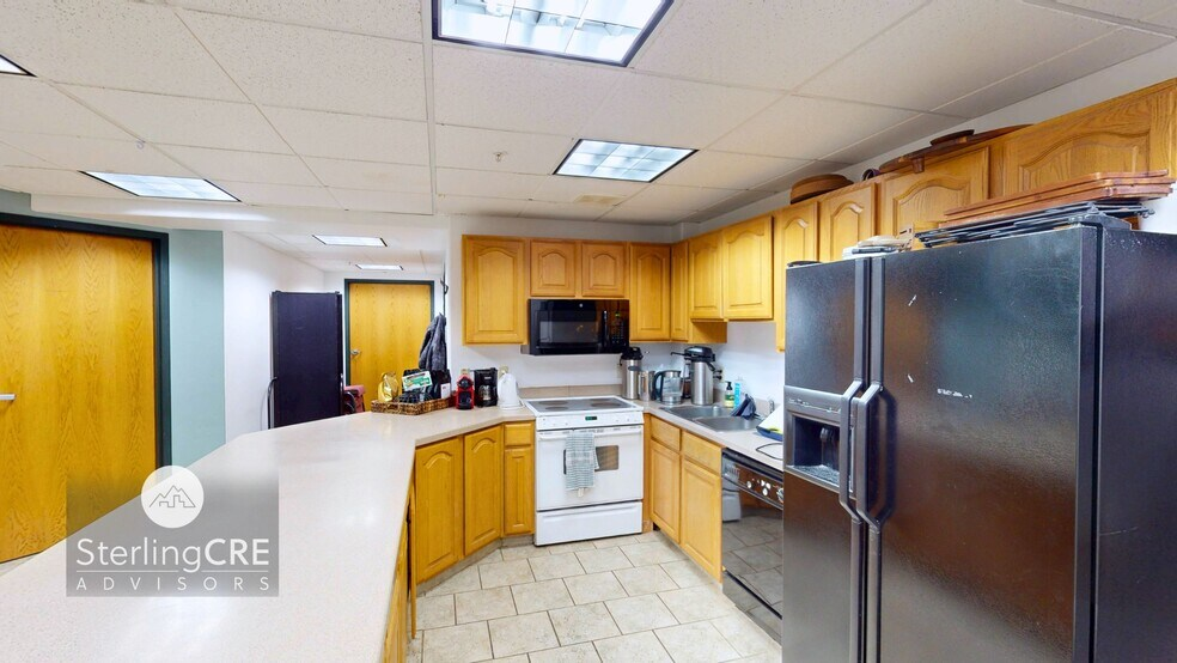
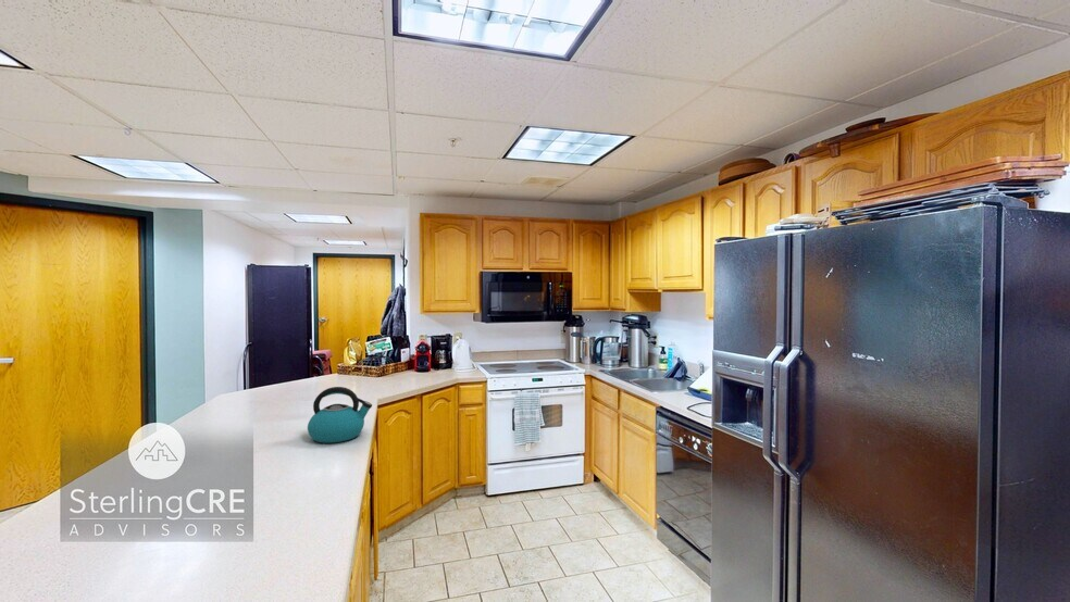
+ kettle [307,386,373,444]
